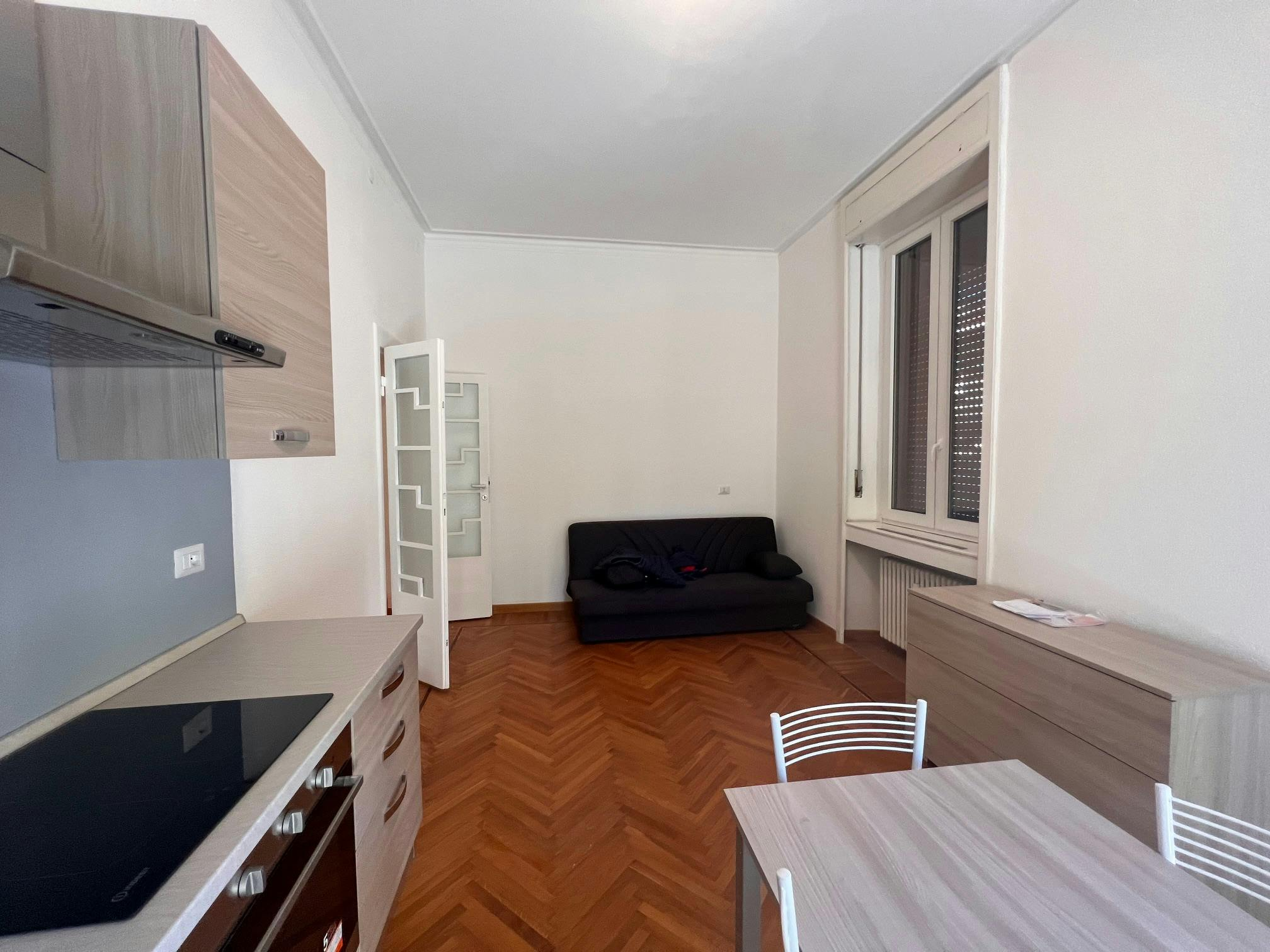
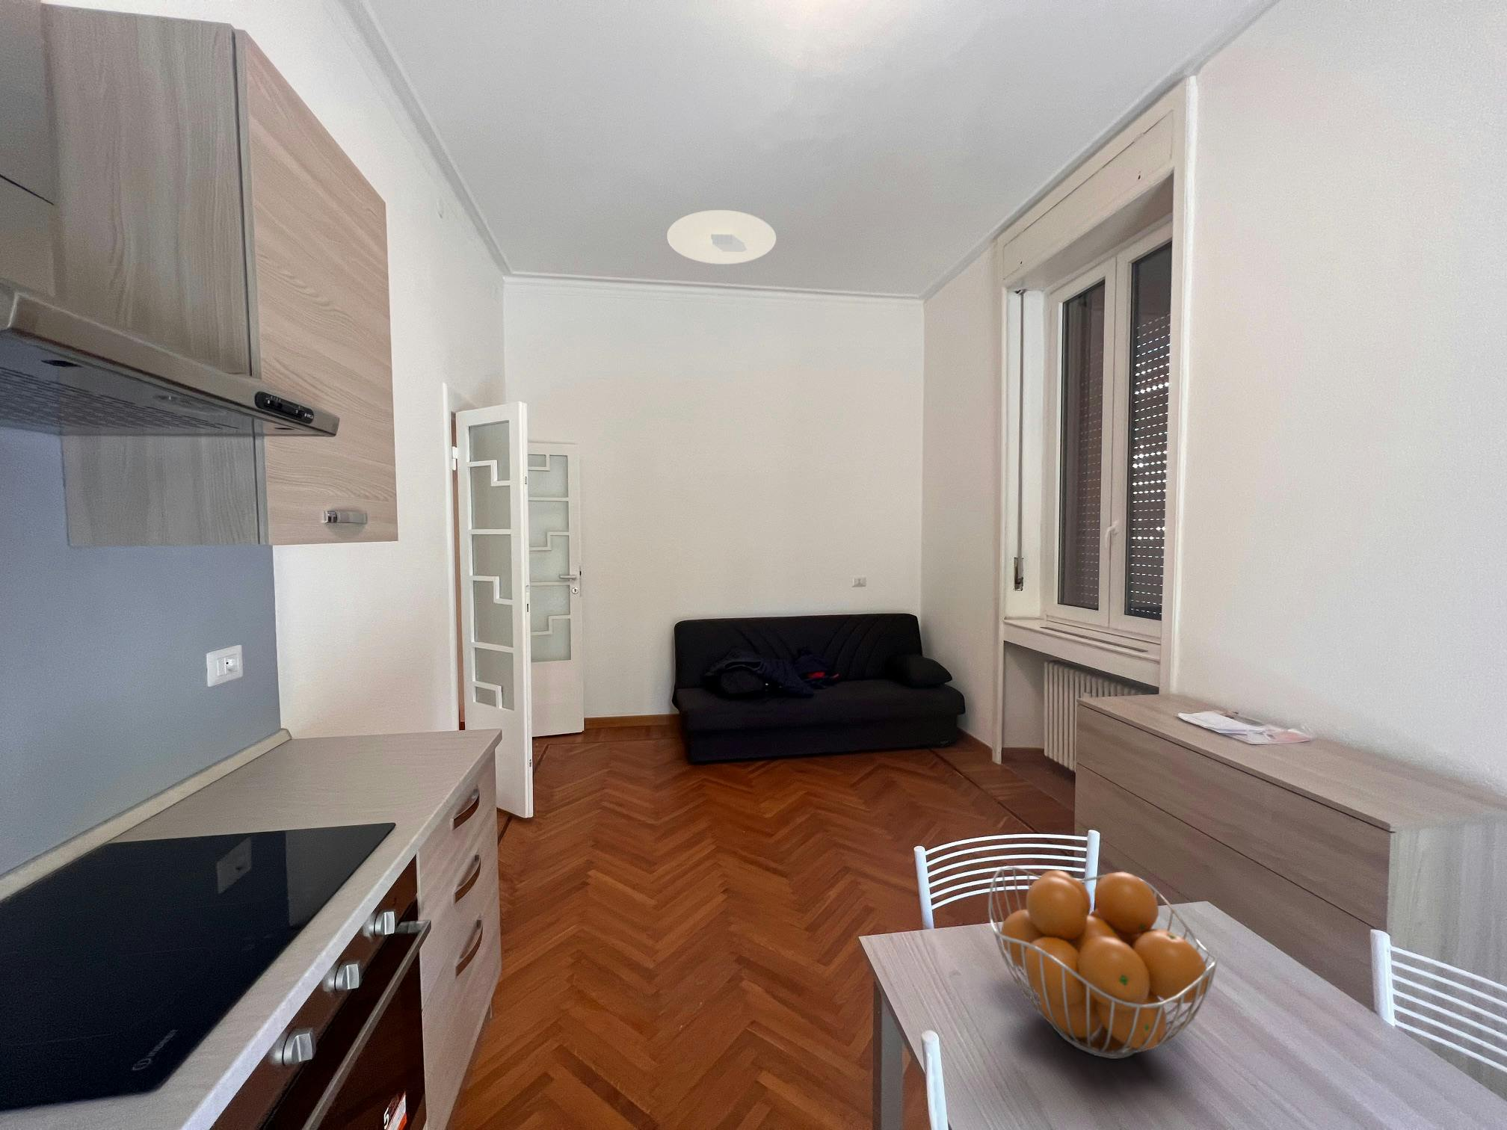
+ fruit basket [987,865,1220,1060]
+ ceiling light [666,209,777,266]
